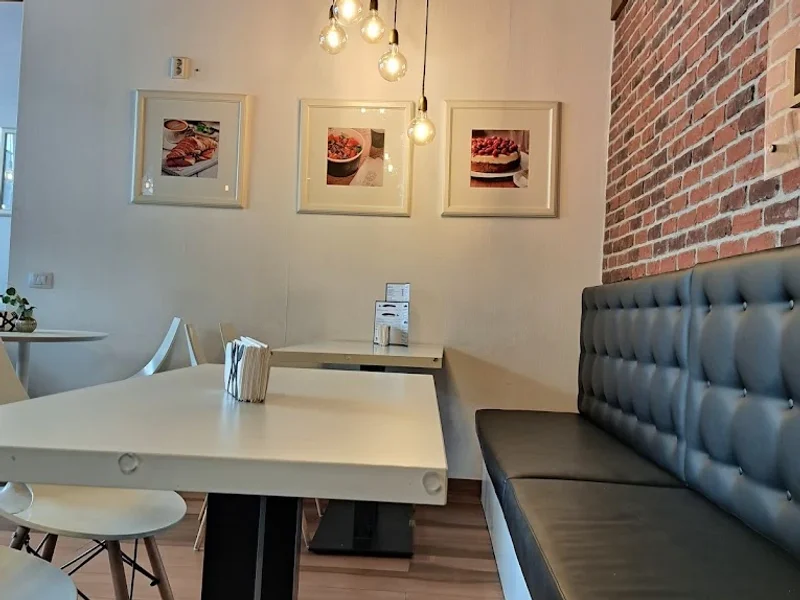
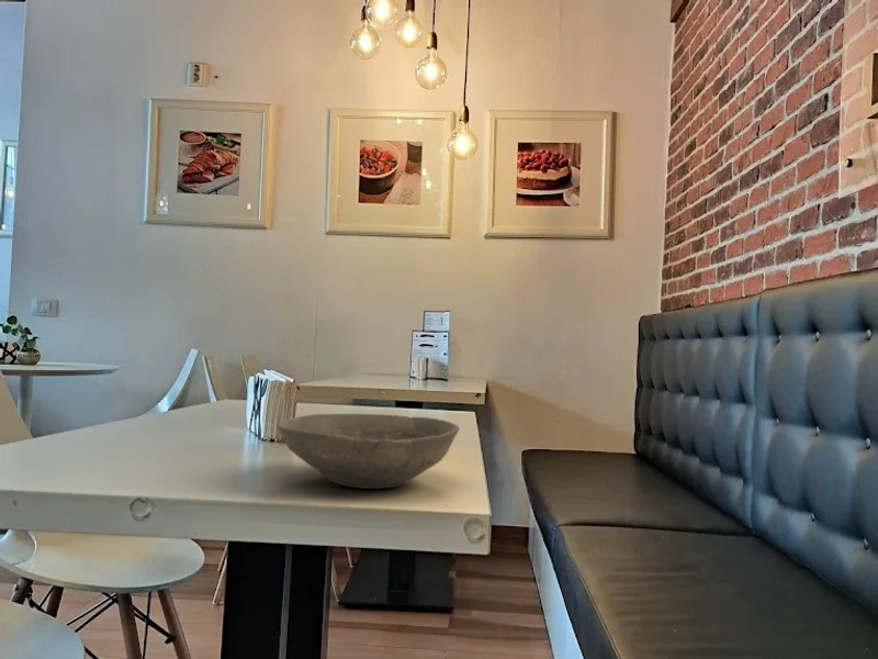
+ bowl [275,413,460,490]
